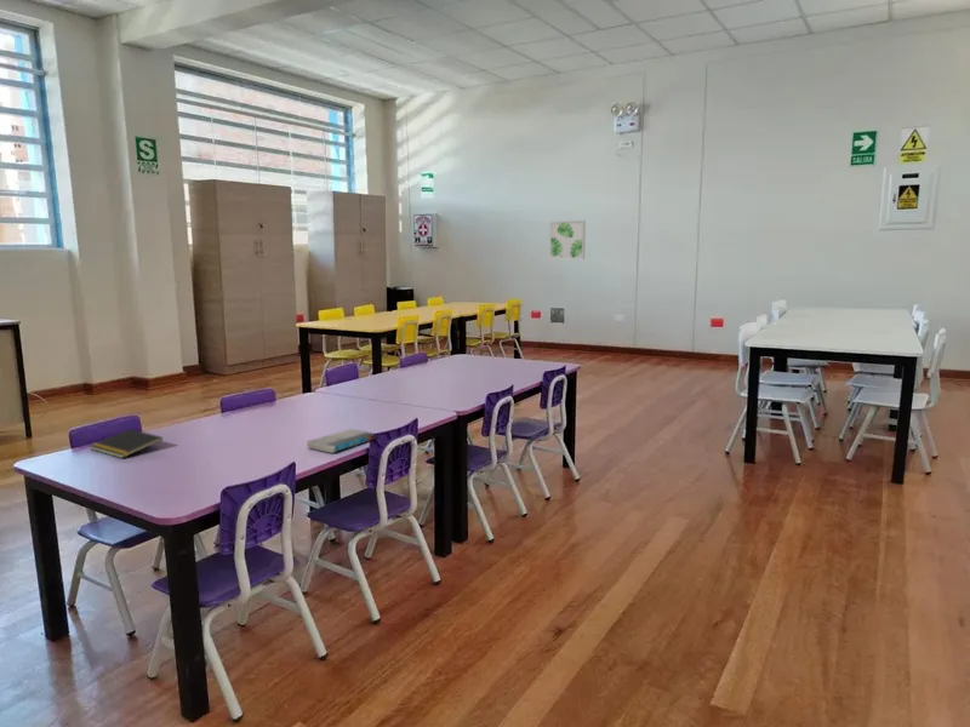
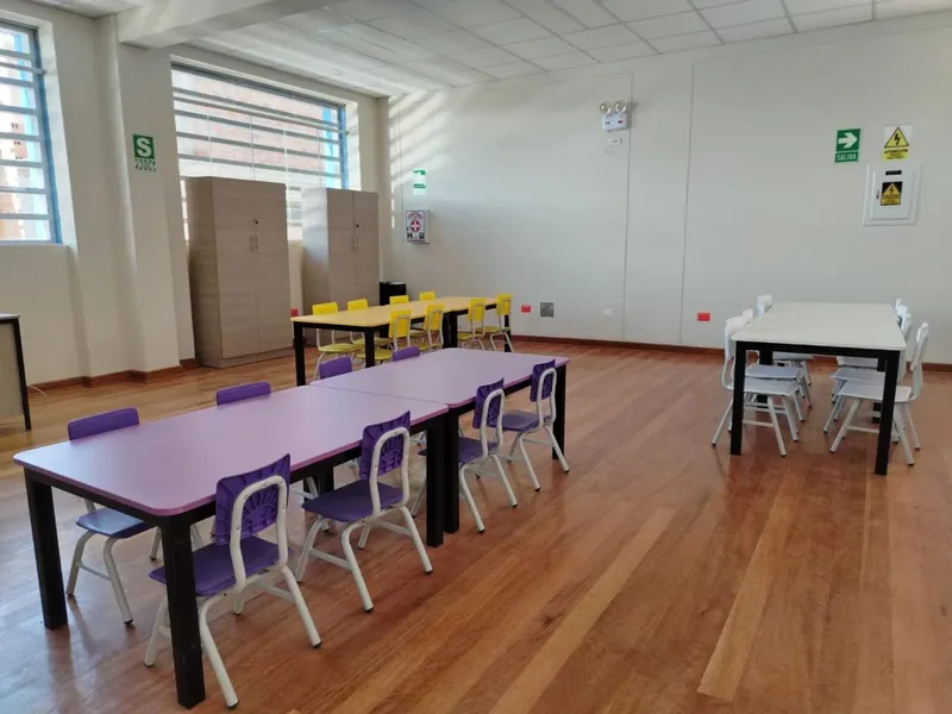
- notepad [89,428,164,459]
- wall art [548,219,587,261]
- book [306,428,377,454]
